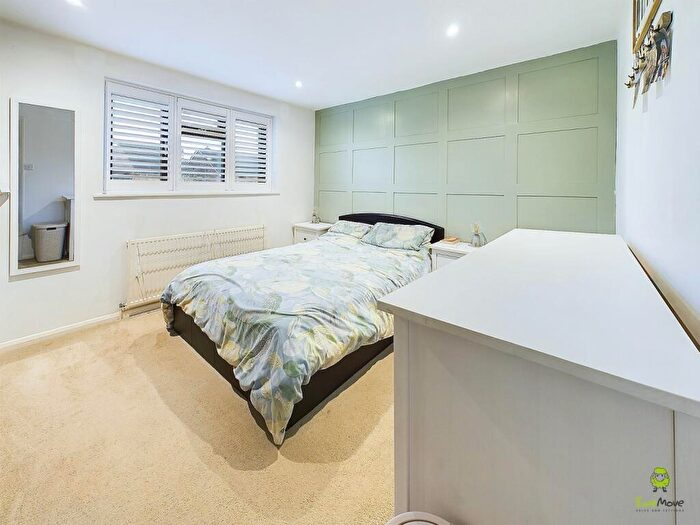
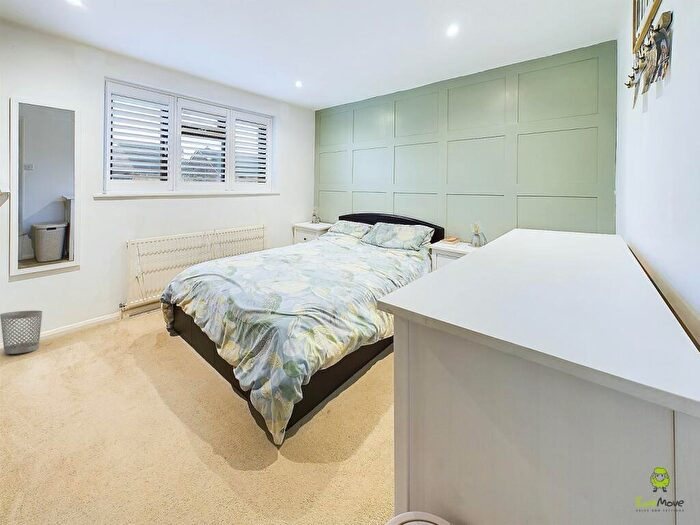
+ wastebasket [0,310,43,355]
